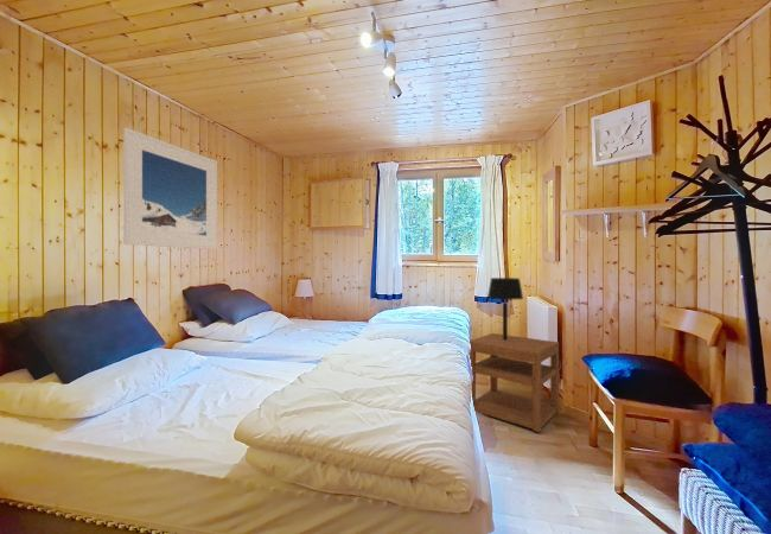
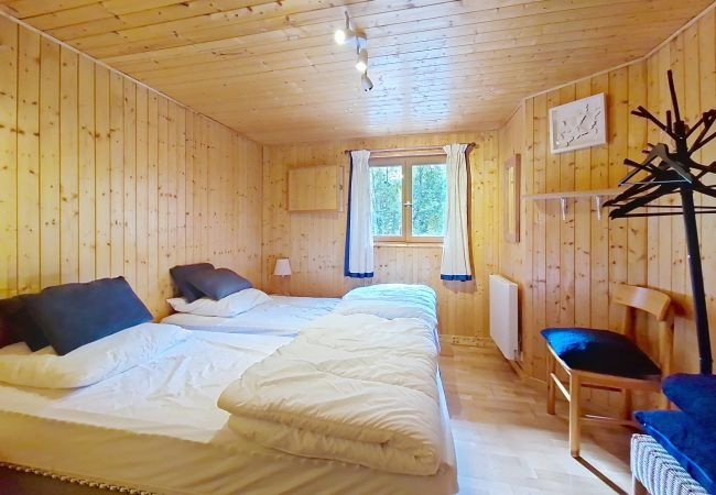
- table lamp [486,276,524,341]
- nightstand [469,332,560,433]
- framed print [122,127,218,250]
